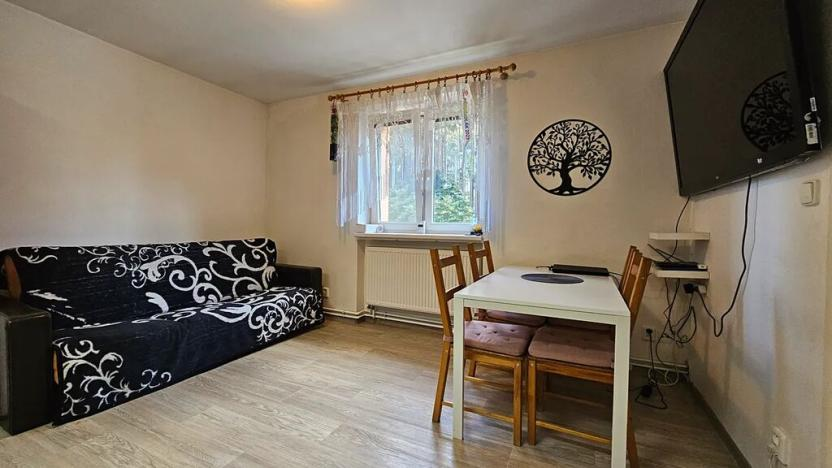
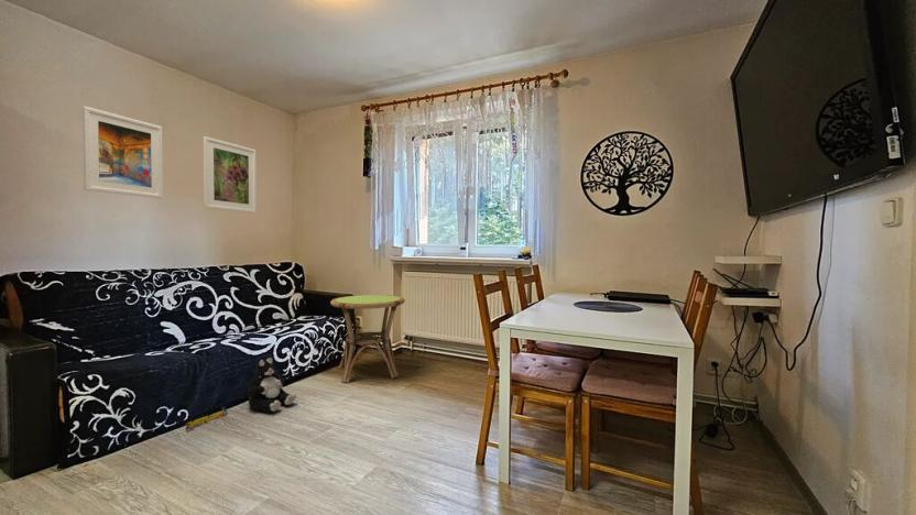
+ architectural model [185,406,229,432]
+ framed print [81,106,164,199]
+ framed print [203,135,258,215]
+ plush toy [247,357,297,413]
+ side table [329,294,406,384]
